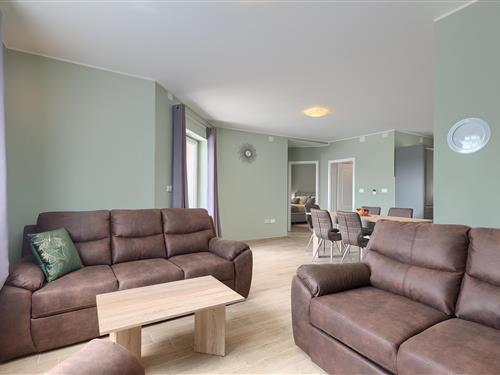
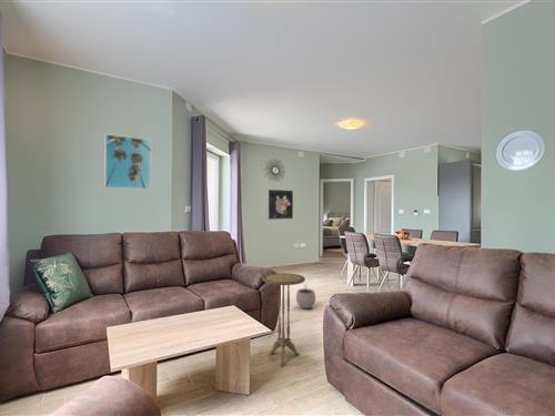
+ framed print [268,189,294,221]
+ side table [262,272,306,368]
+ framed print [104,133,152,191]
+ plant pot [295,282,316,310]
